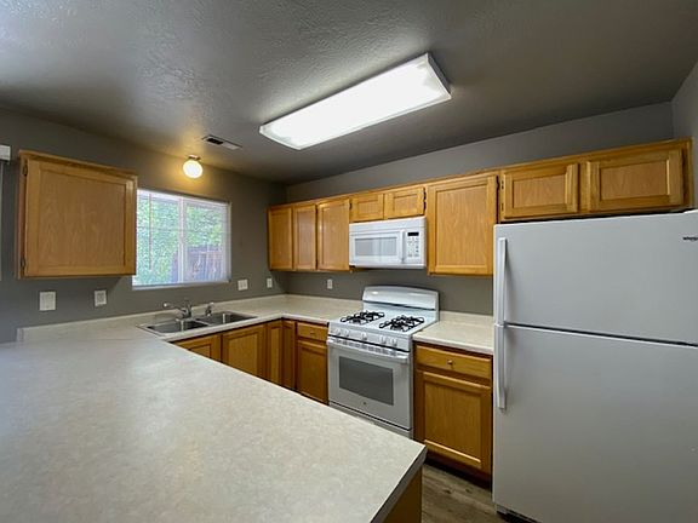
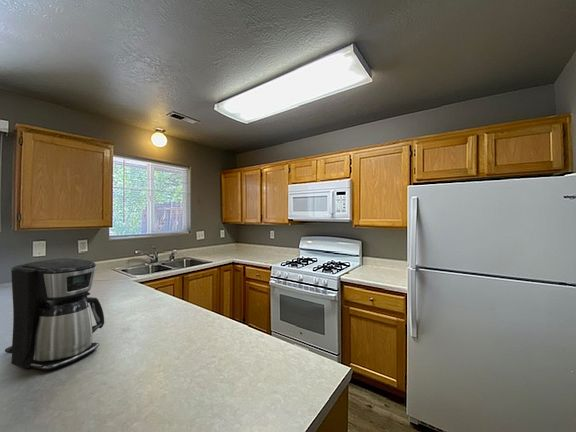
+ coffee maker [4,257,105,371]
